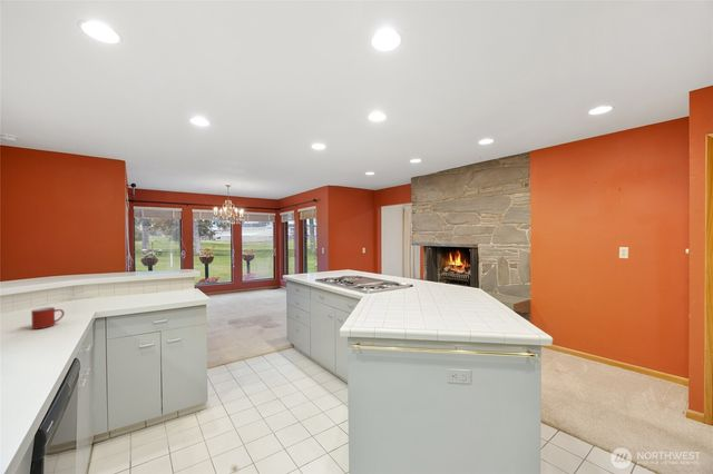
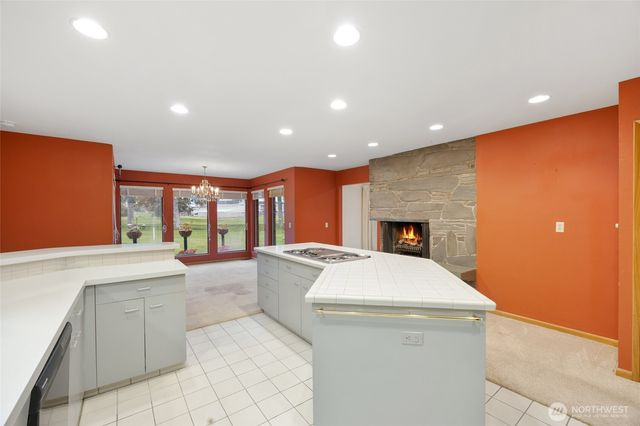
- mug [30,306,66,329]
